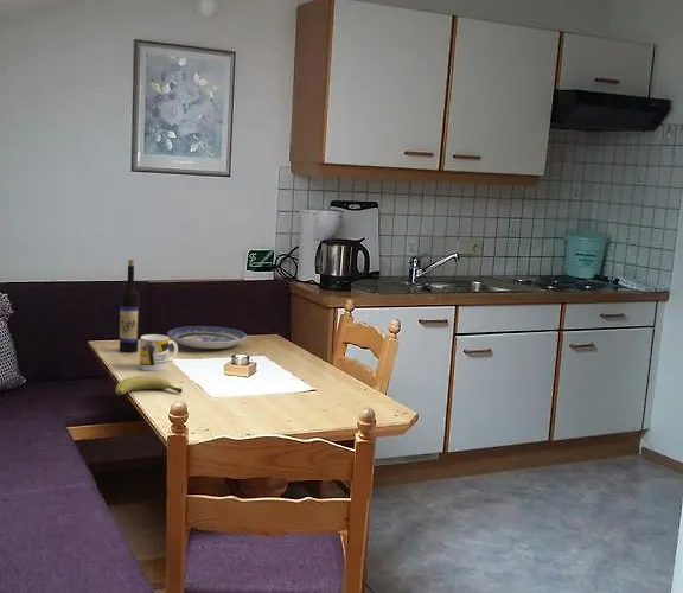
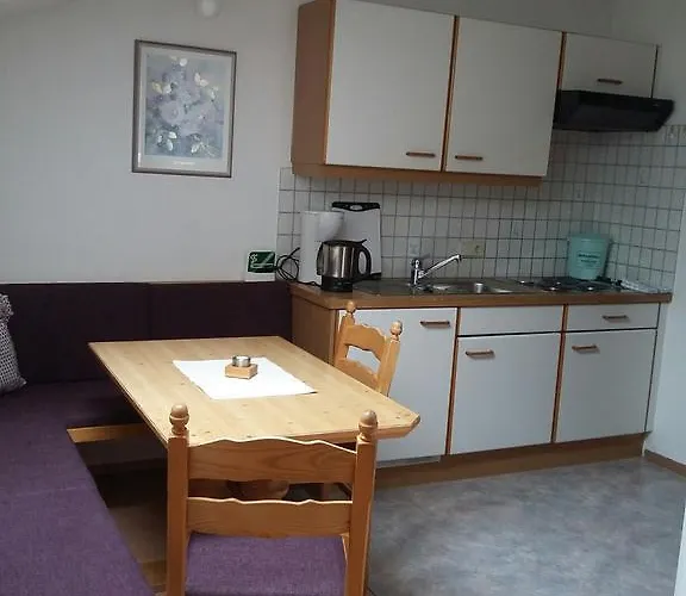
- mug [139,333,179,372]
- plate [166,325,248,350]
- fruit [115,375,184,396]
- wine bottle [119,259,141,353]
